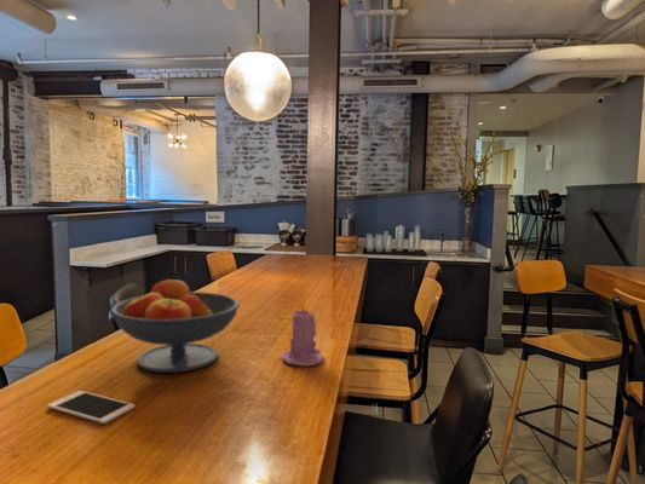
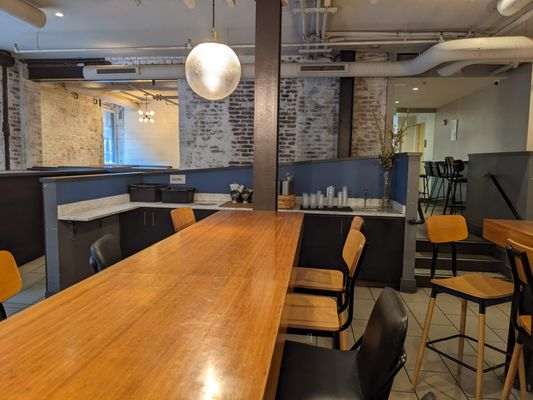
- fruit bowl [110,277,241,374]
- cell phone [46,390,136,425]
- candle [281,304,324,367]
